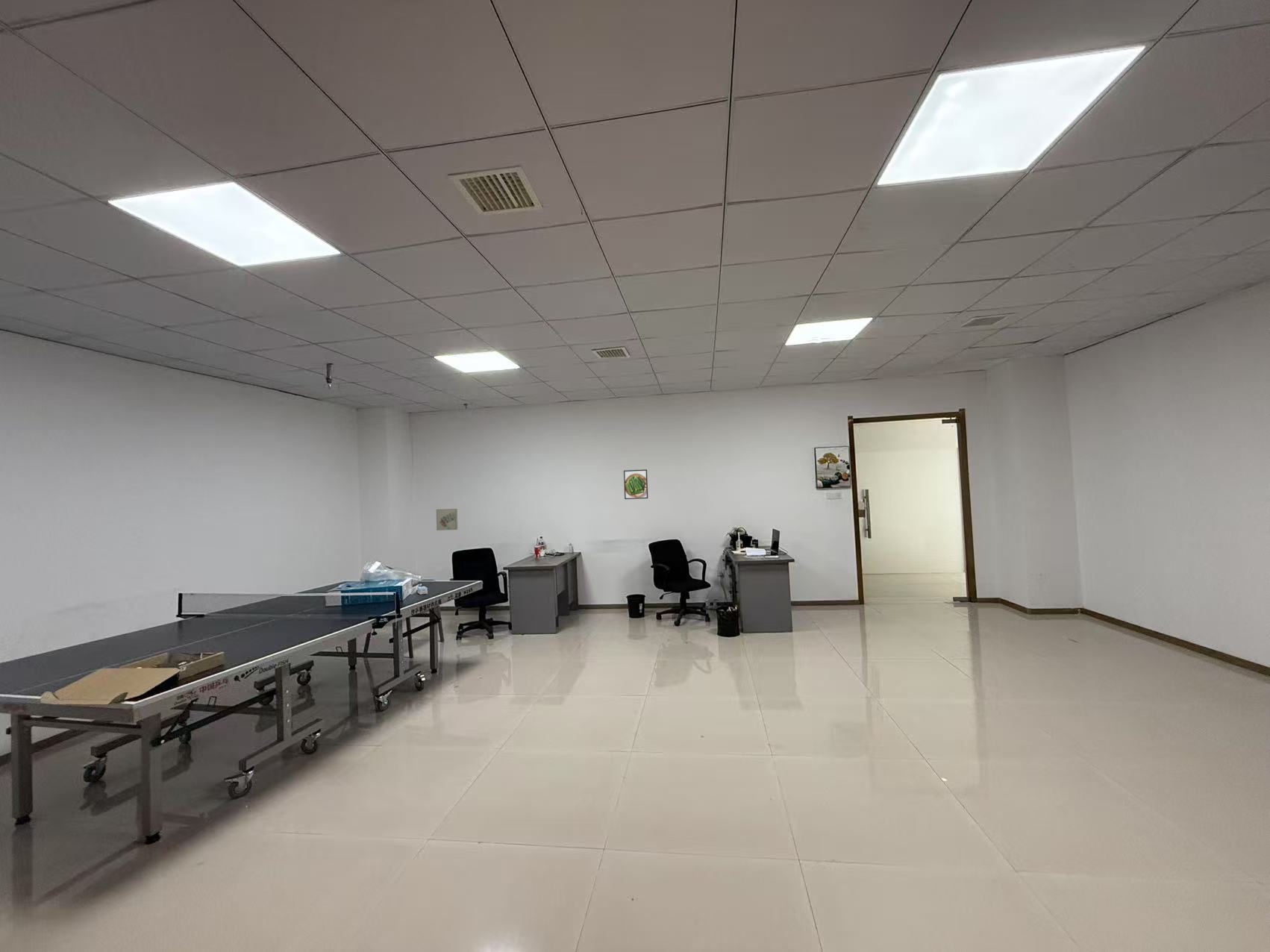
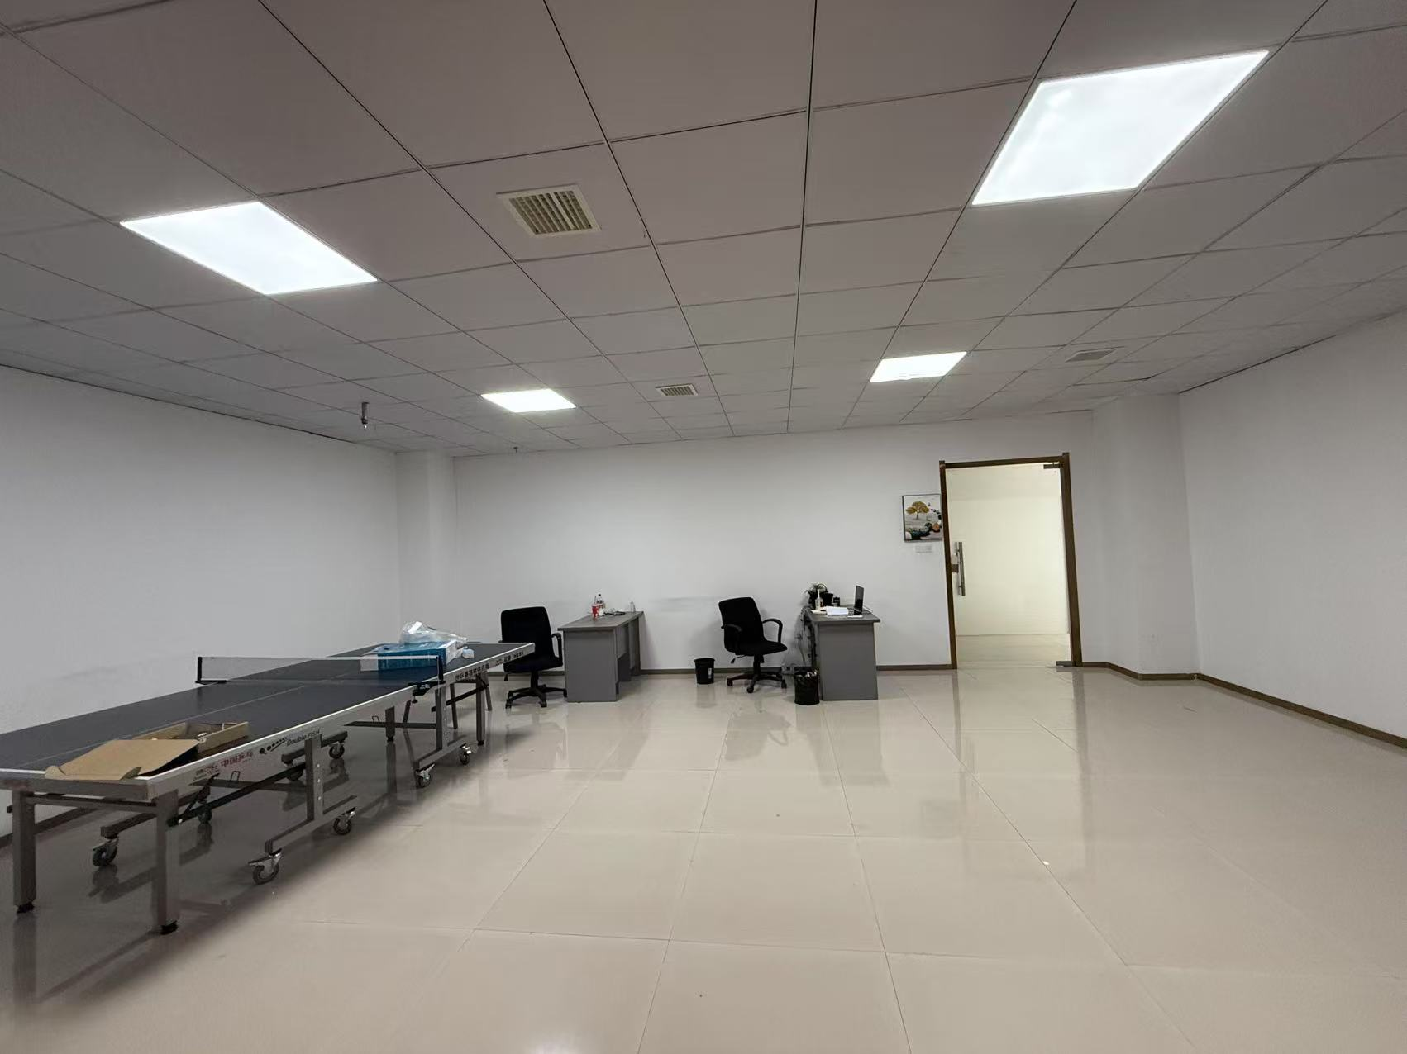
- wall art [436,508,458,531]
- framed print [623,469,648,500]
